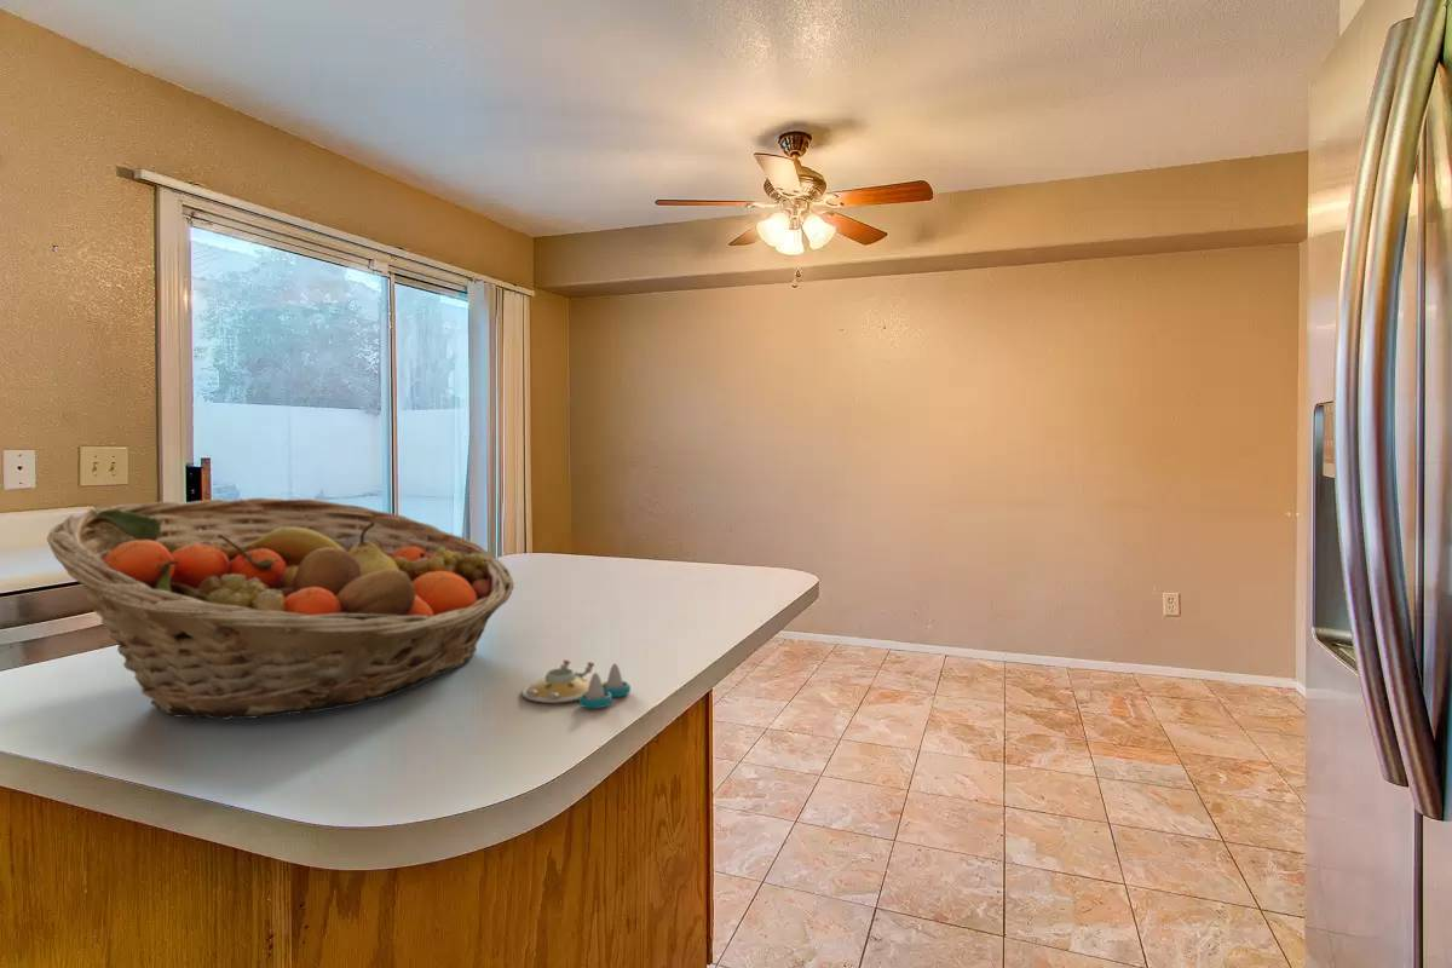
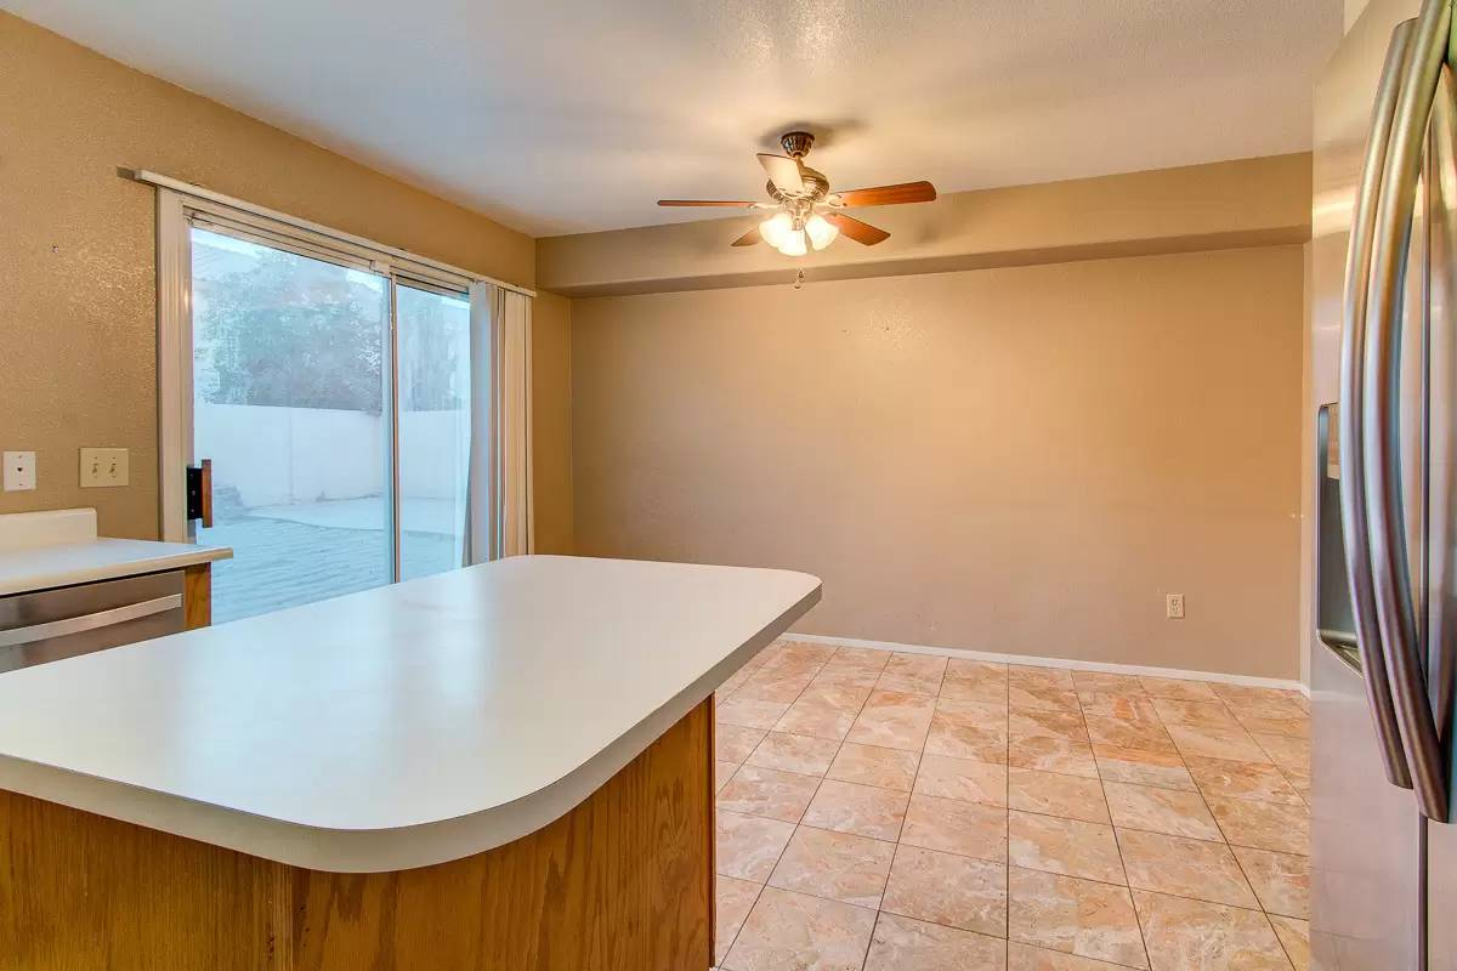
- salt and pepper shaker set [520,658,632,709]
- fruit basket [46,496,515,720]
